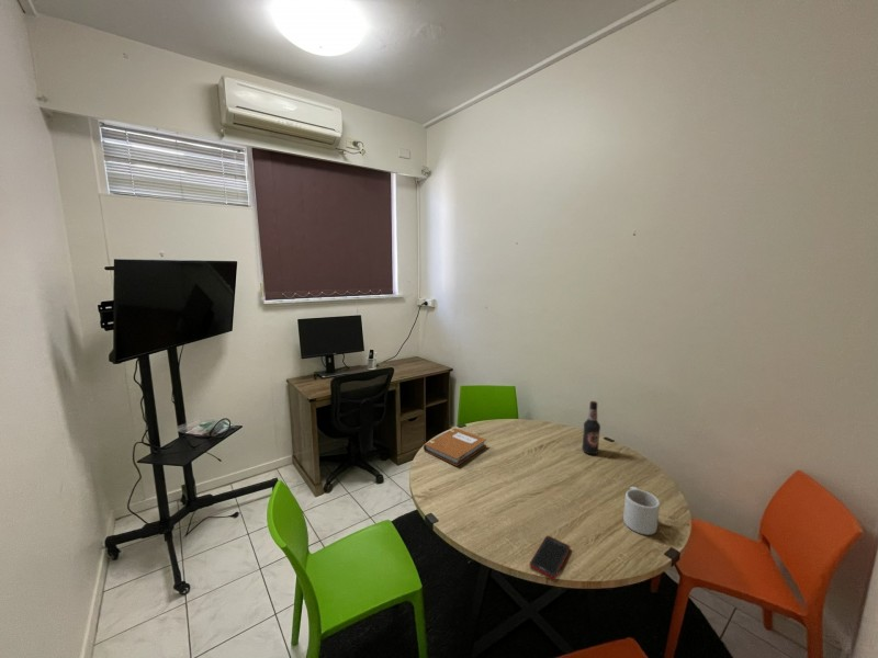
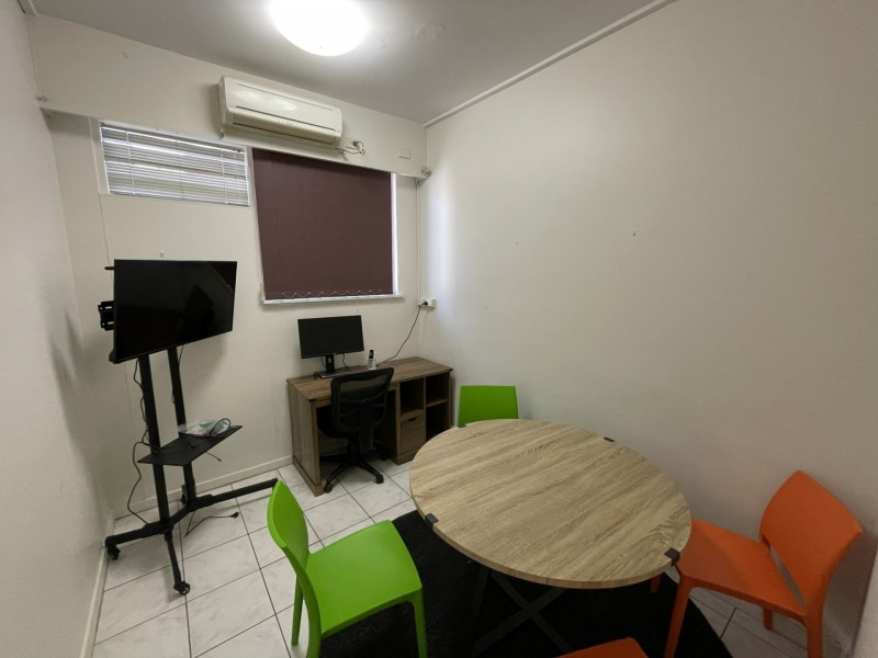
- notebook [423,427,487,467]
- mug [622,486,661,536]
- bottle [581,400,601,455]
- cell phone [529,535,571,580]
